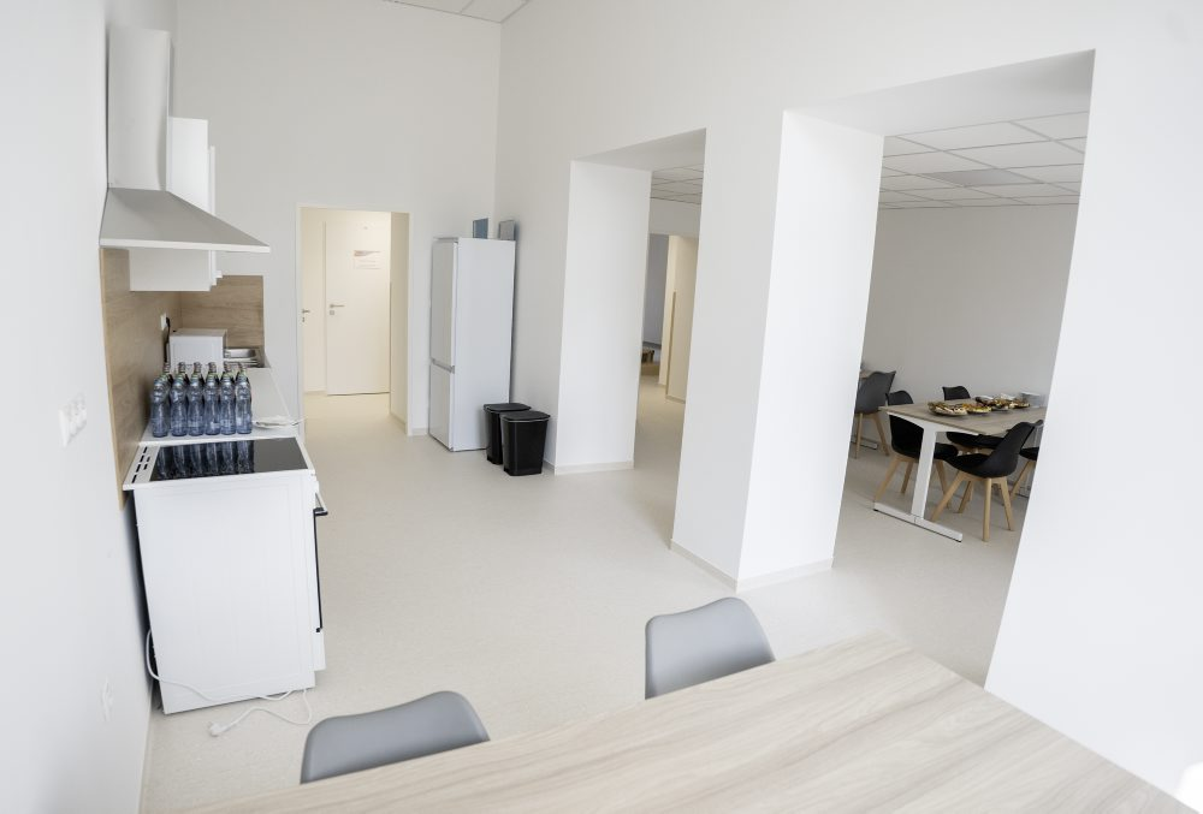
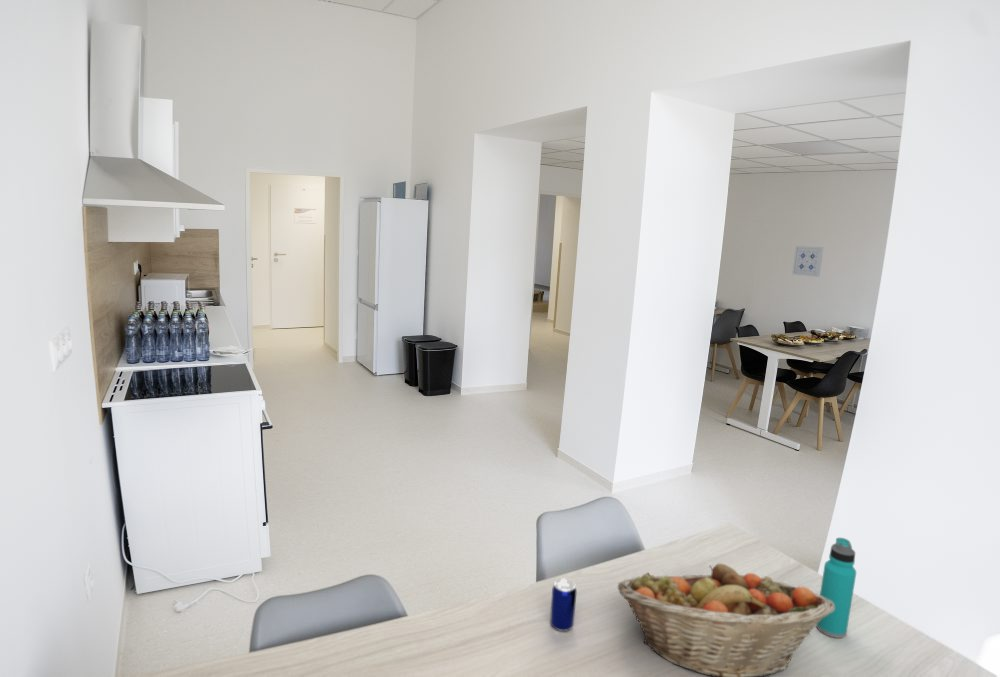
+ water bottle [815,537,857,639]
+ wall art [791,245,825,278]
+ beer can [549,577,578,632]
+ fruit basket [616,563,835,677]
